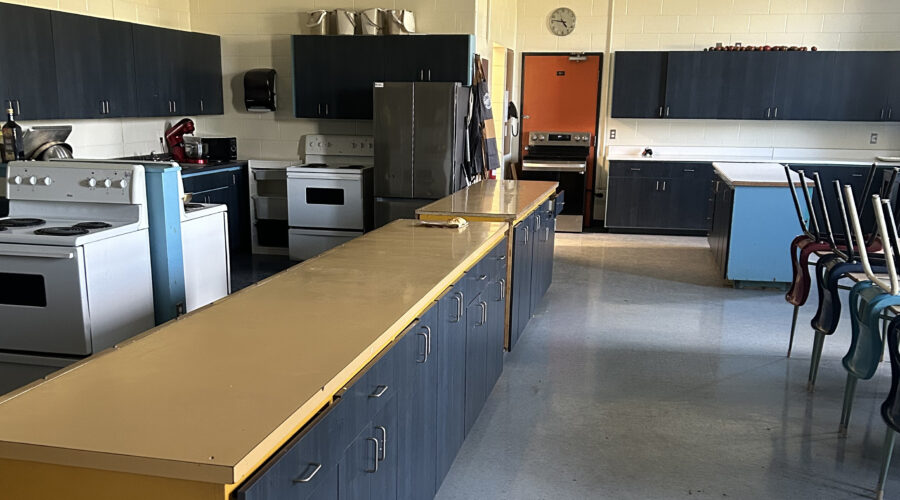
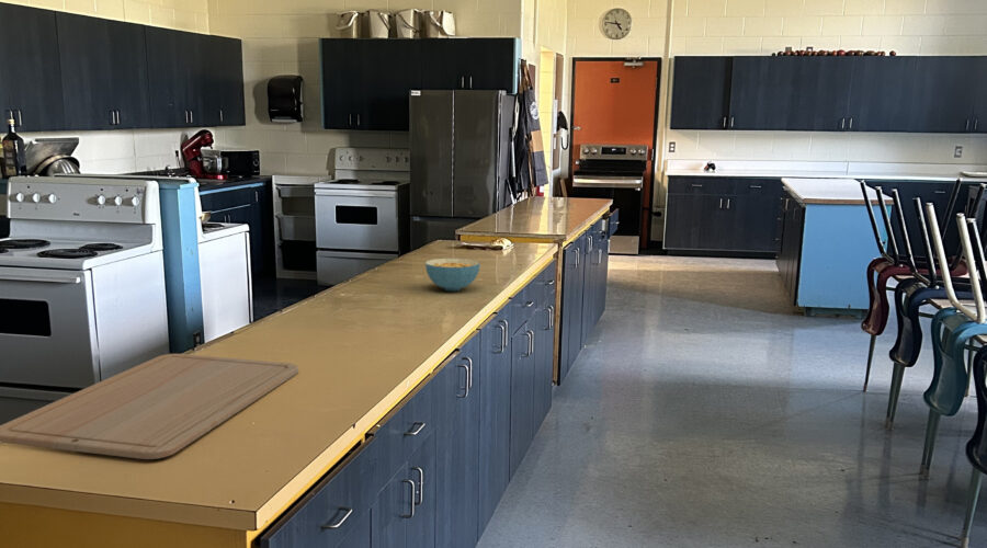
+ chopping board [0,353,299,460]
+ cereal bowl [424,258,481,292]
